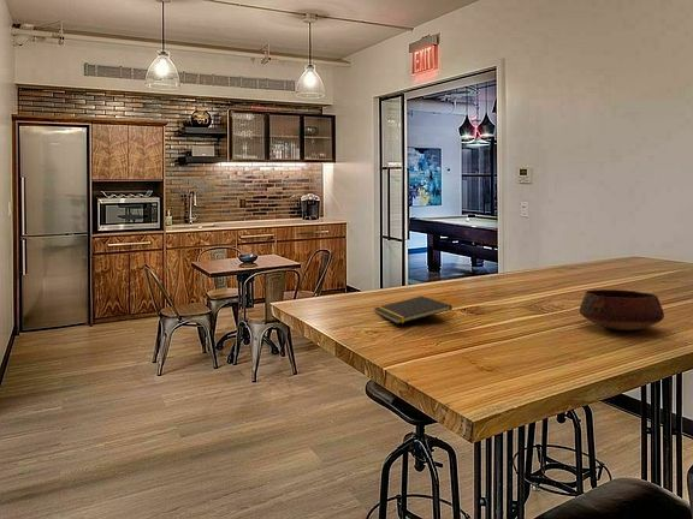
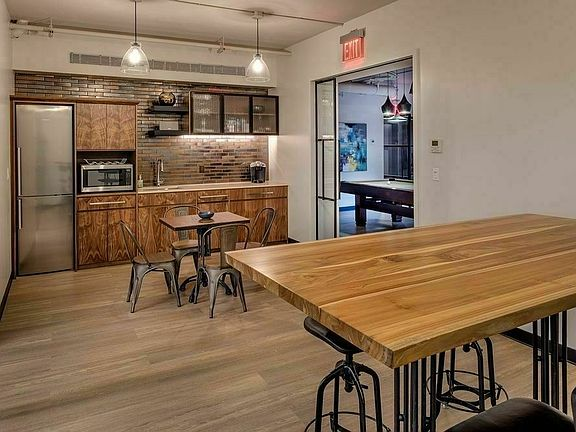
- bowl [579,288,665,332]
- notepad [373,296,454,324]
